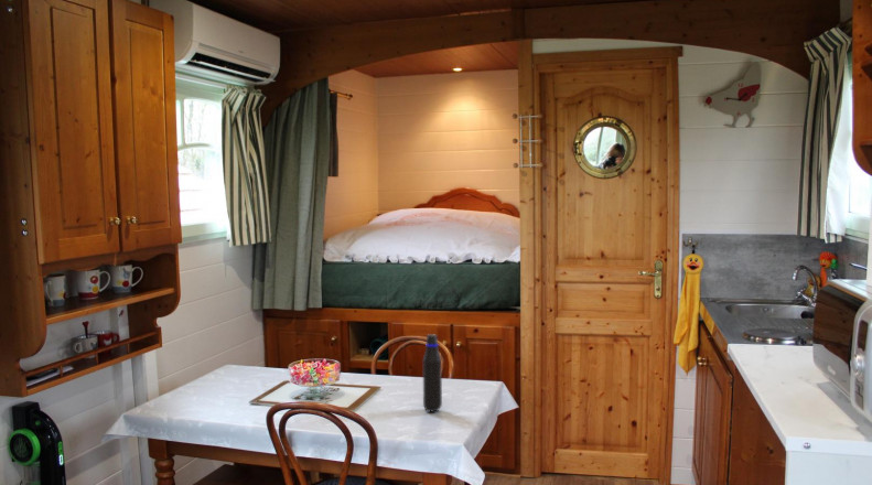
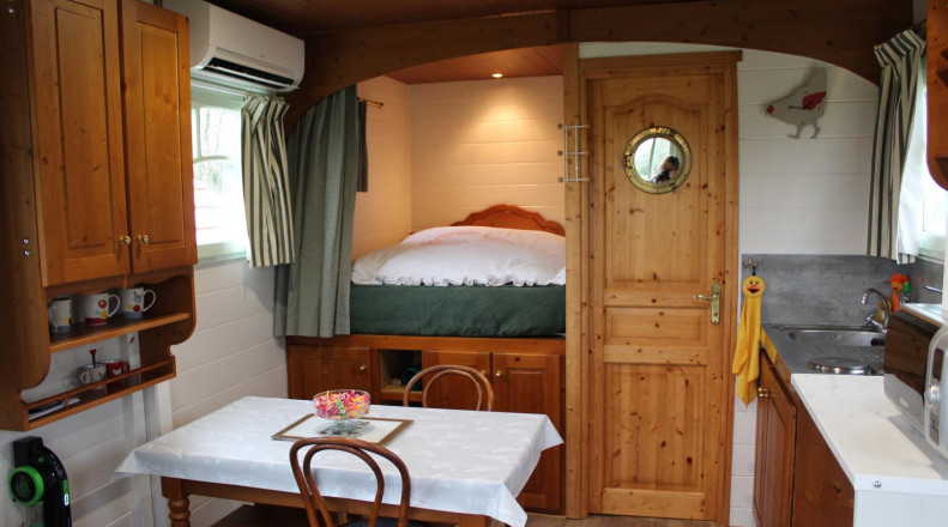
- water bottle [422,333,443,413]
